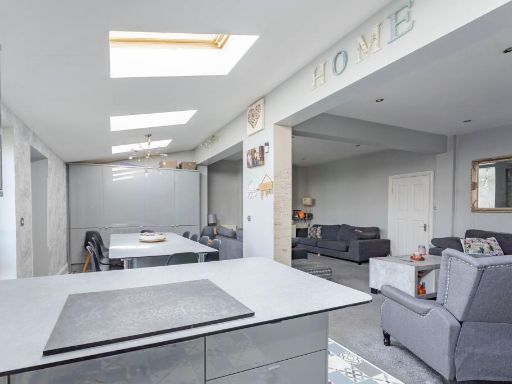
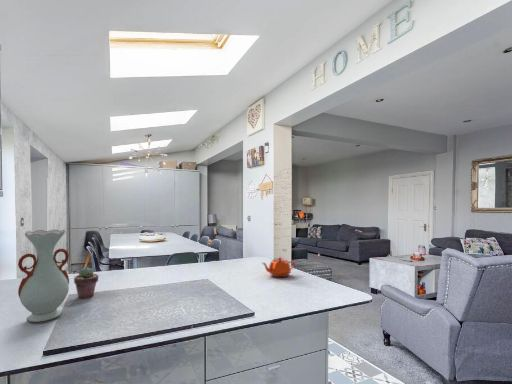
+ vase [17,229,70,324]
+ teapot [261,256,296,278]
+ potted succulent [73,267,100,299]
